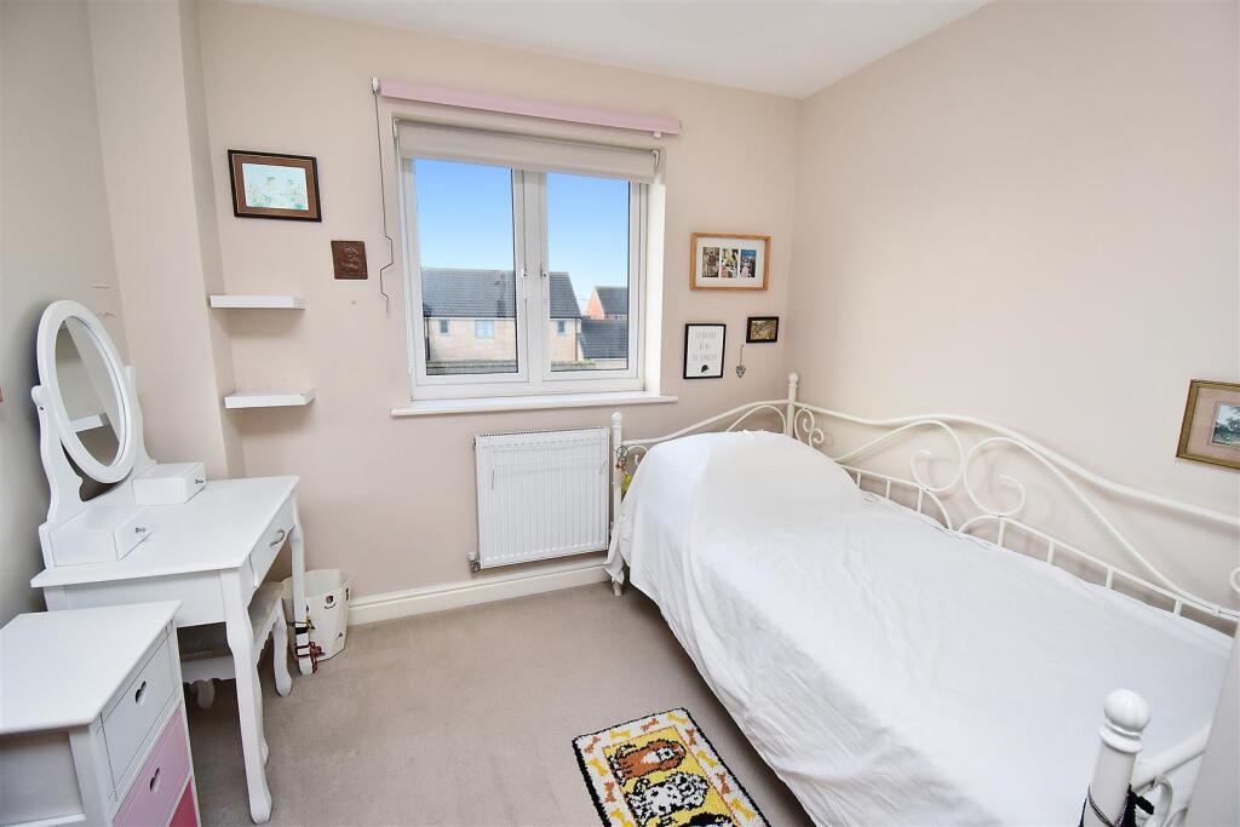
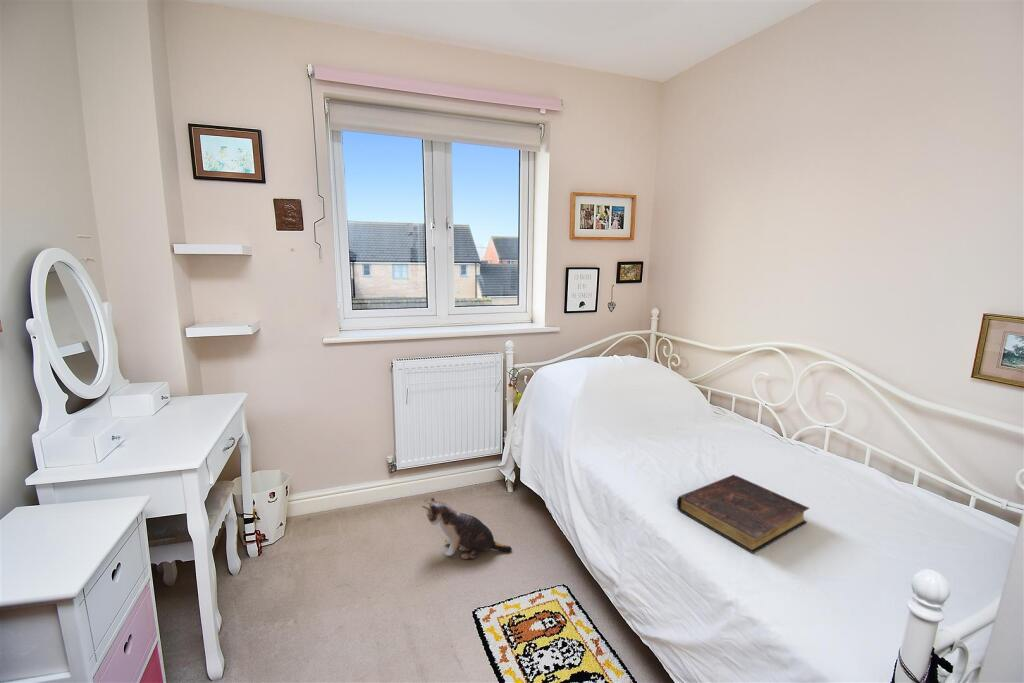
+ book [676,474,810,555]
+ plush toy [421,496,513,560]
